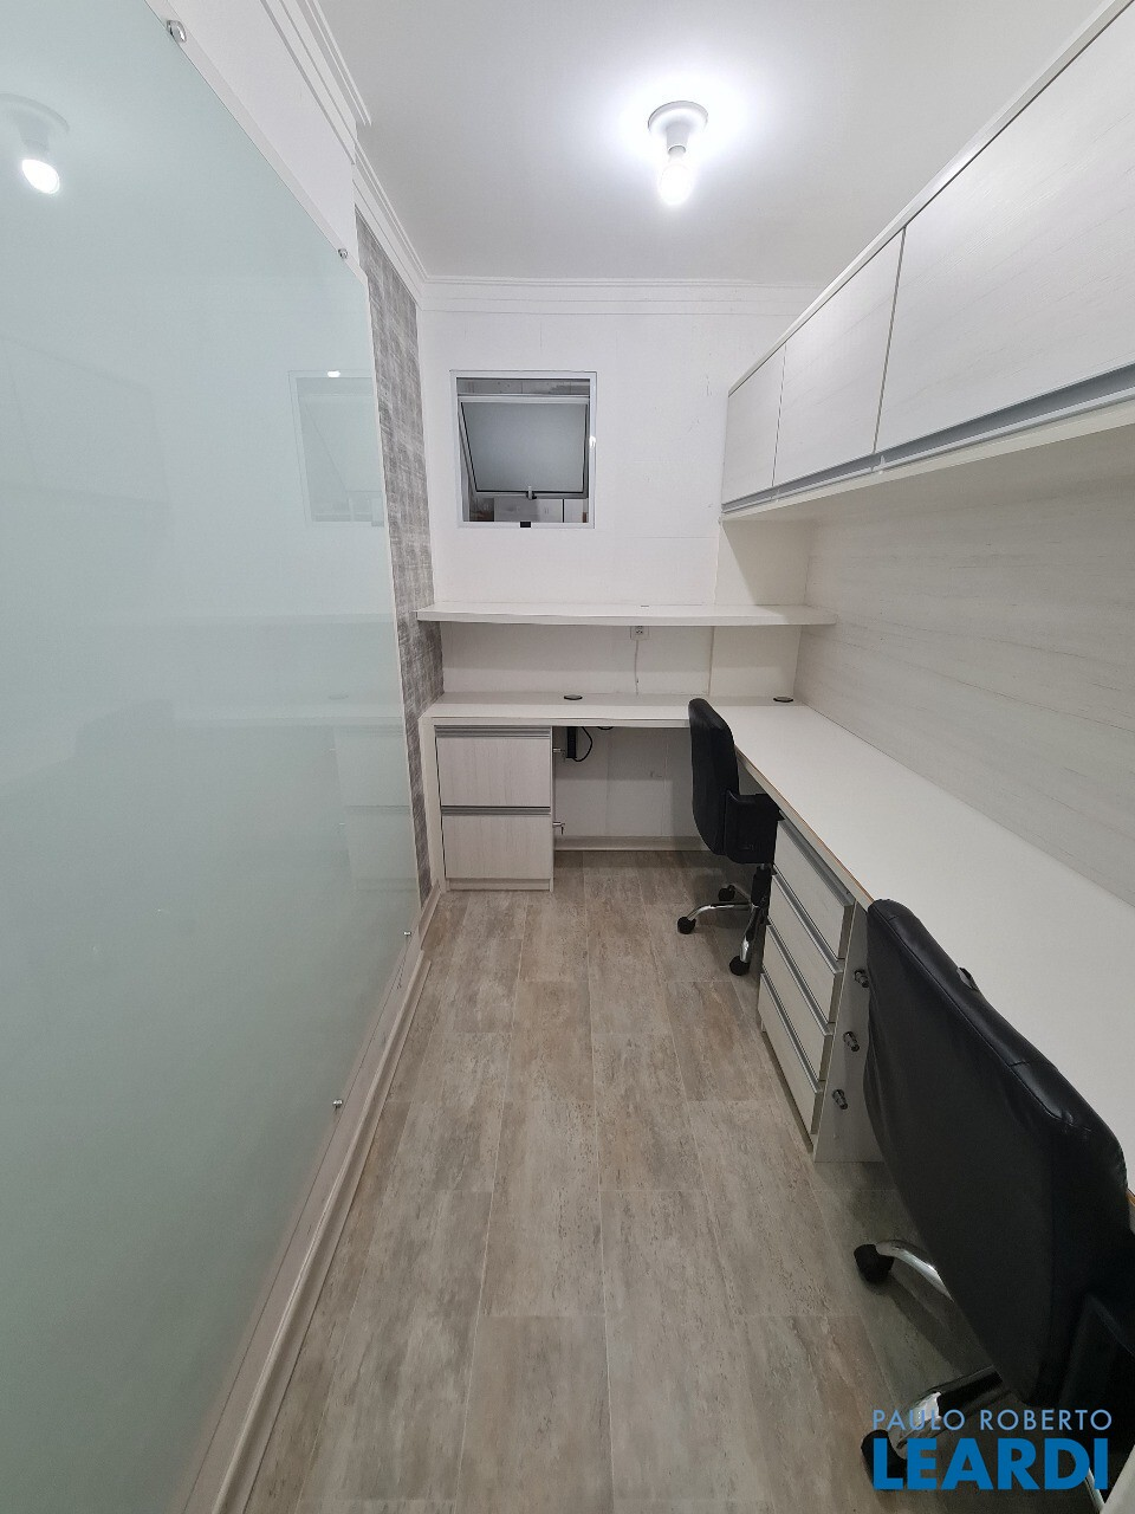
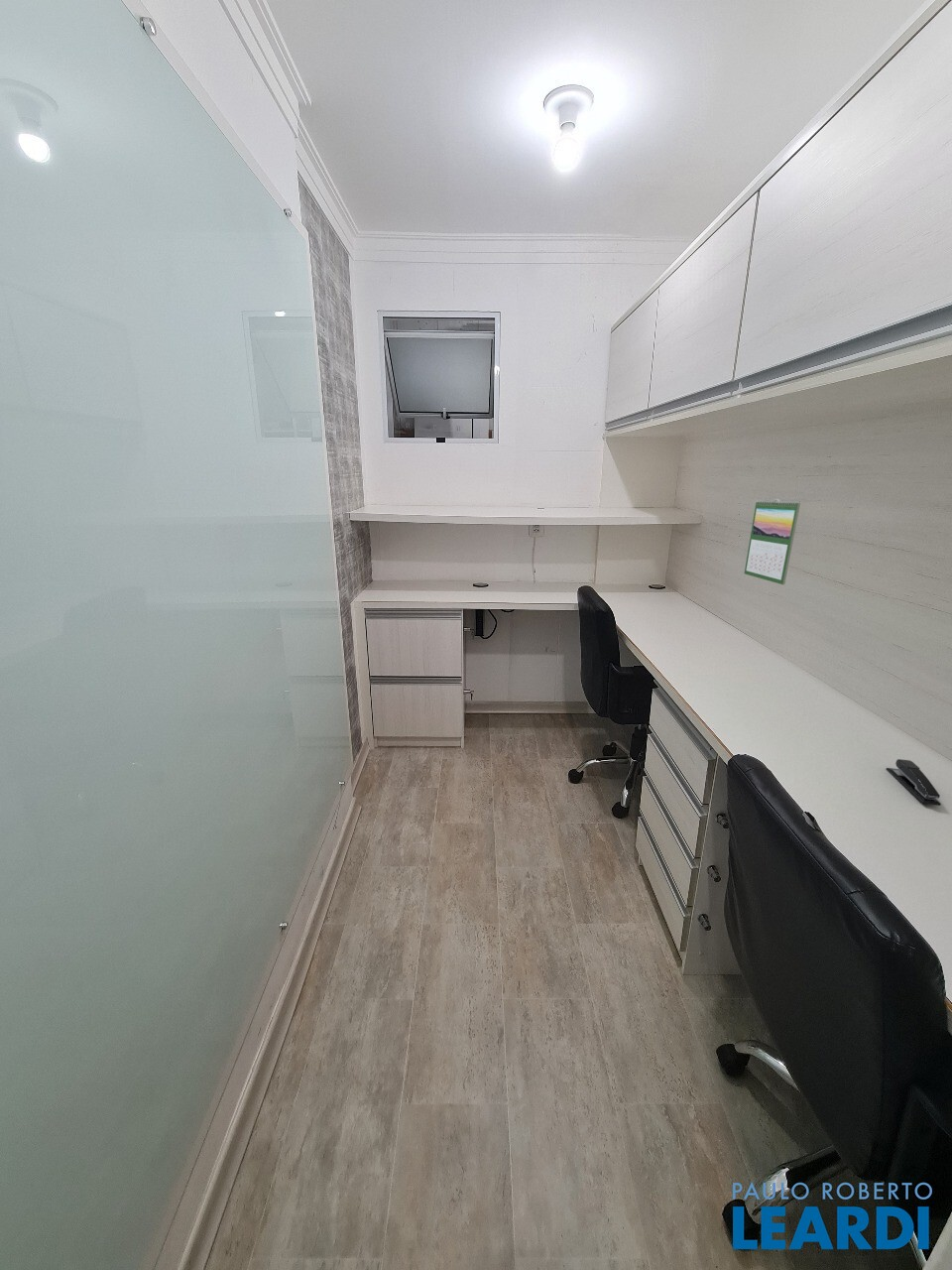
+ calendar [744,498,801,585]
+ stapler [886,758,942,807]
